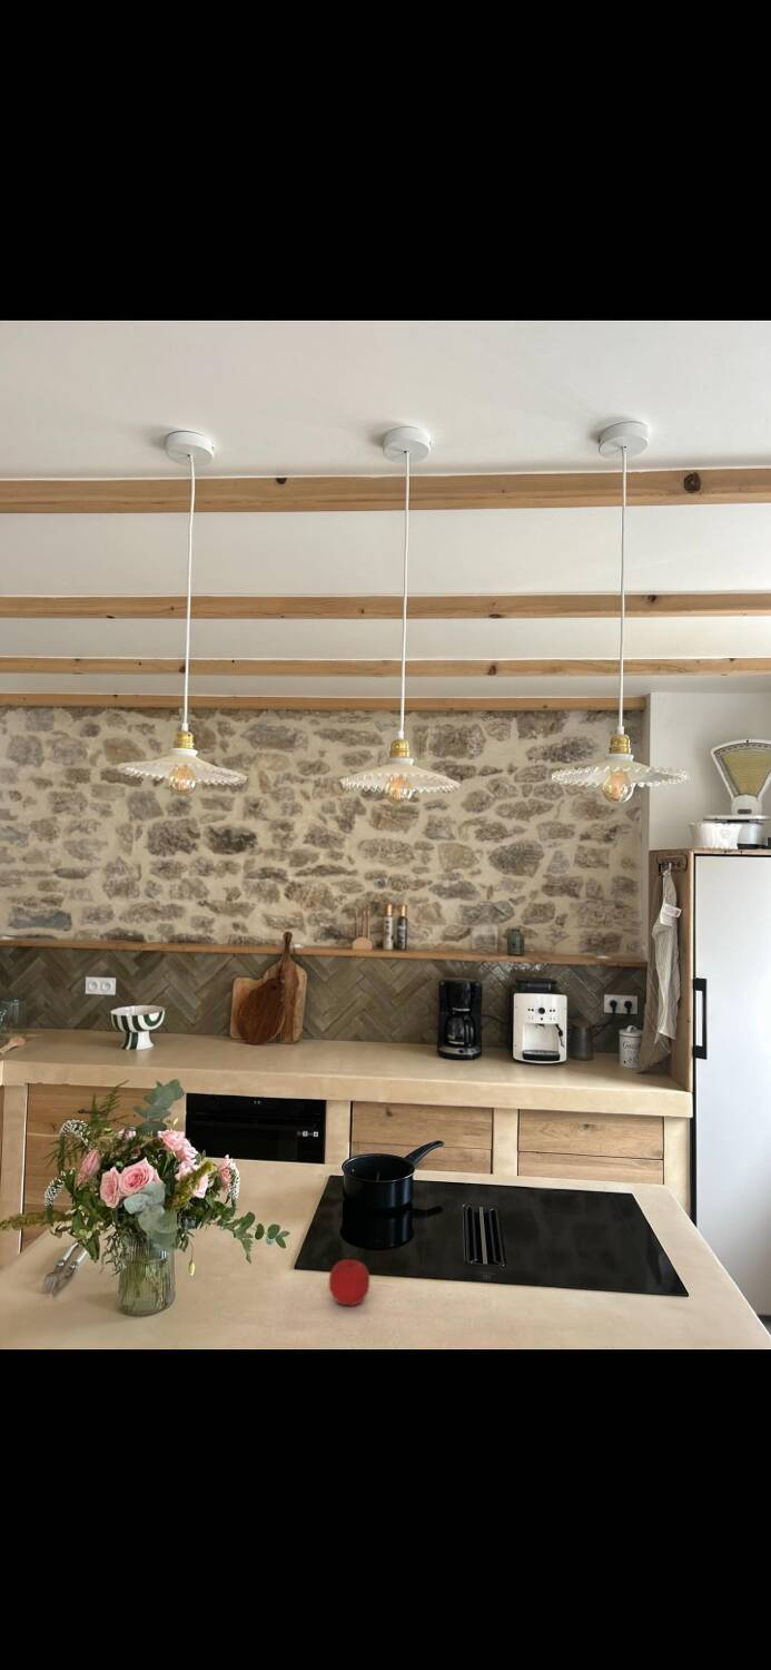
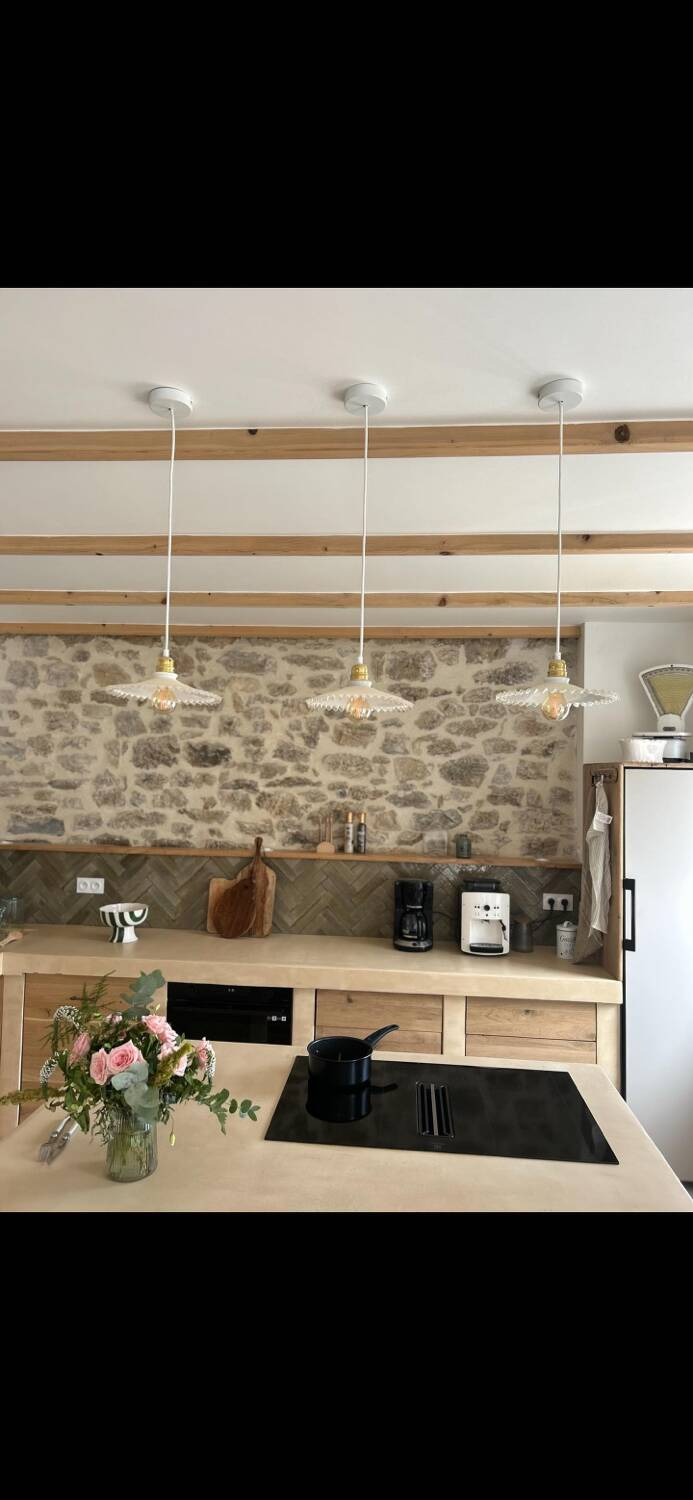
- apple [328,1254,370,1307]
